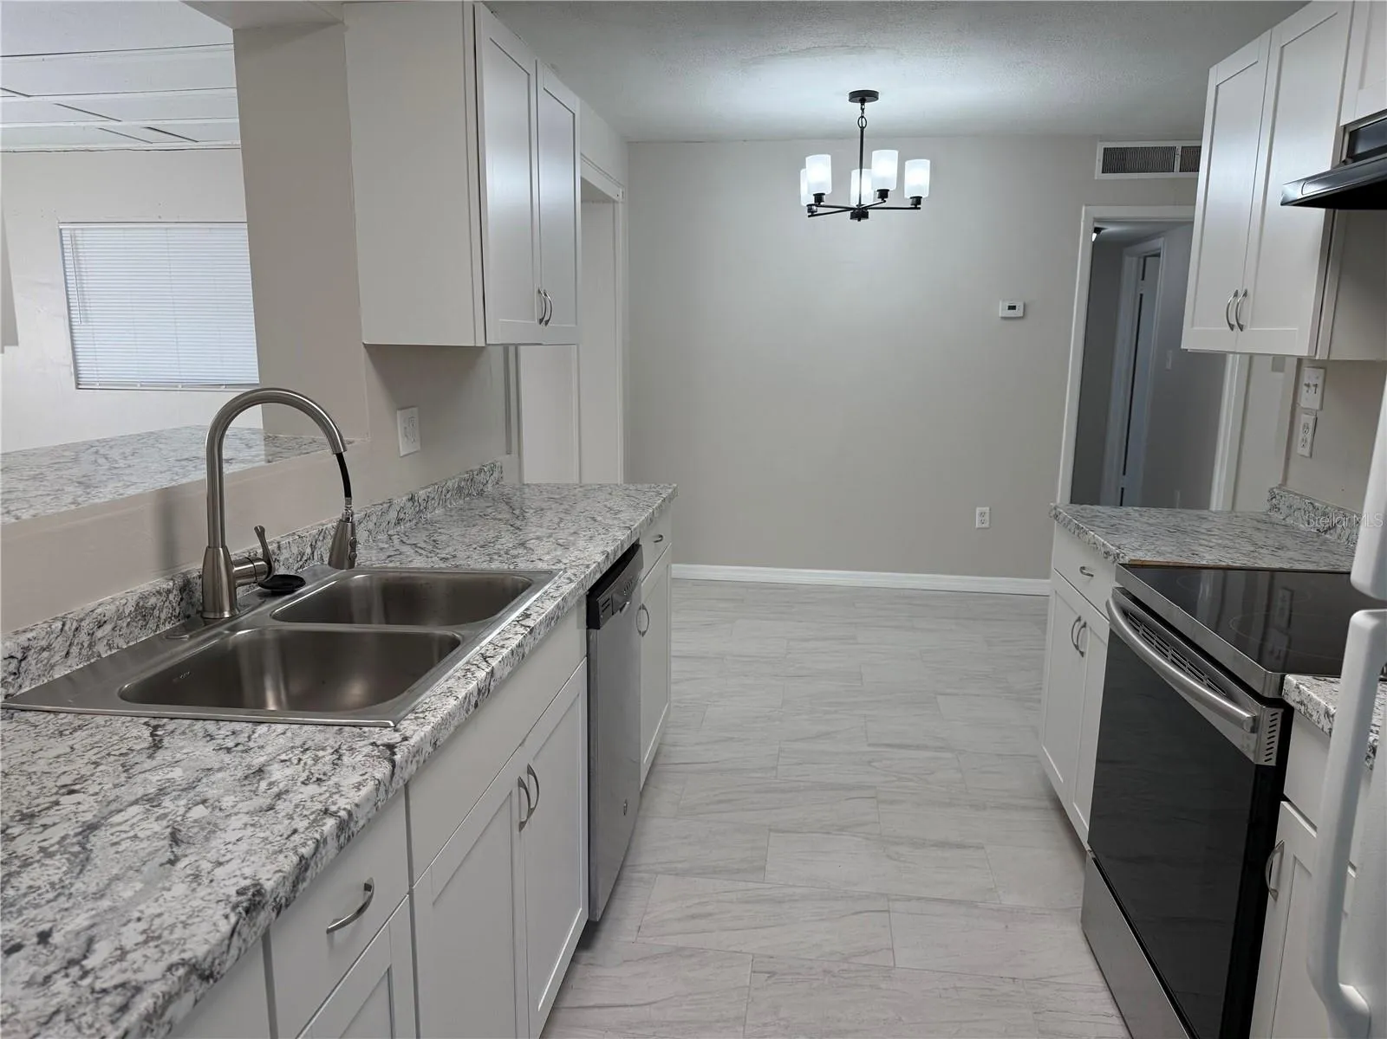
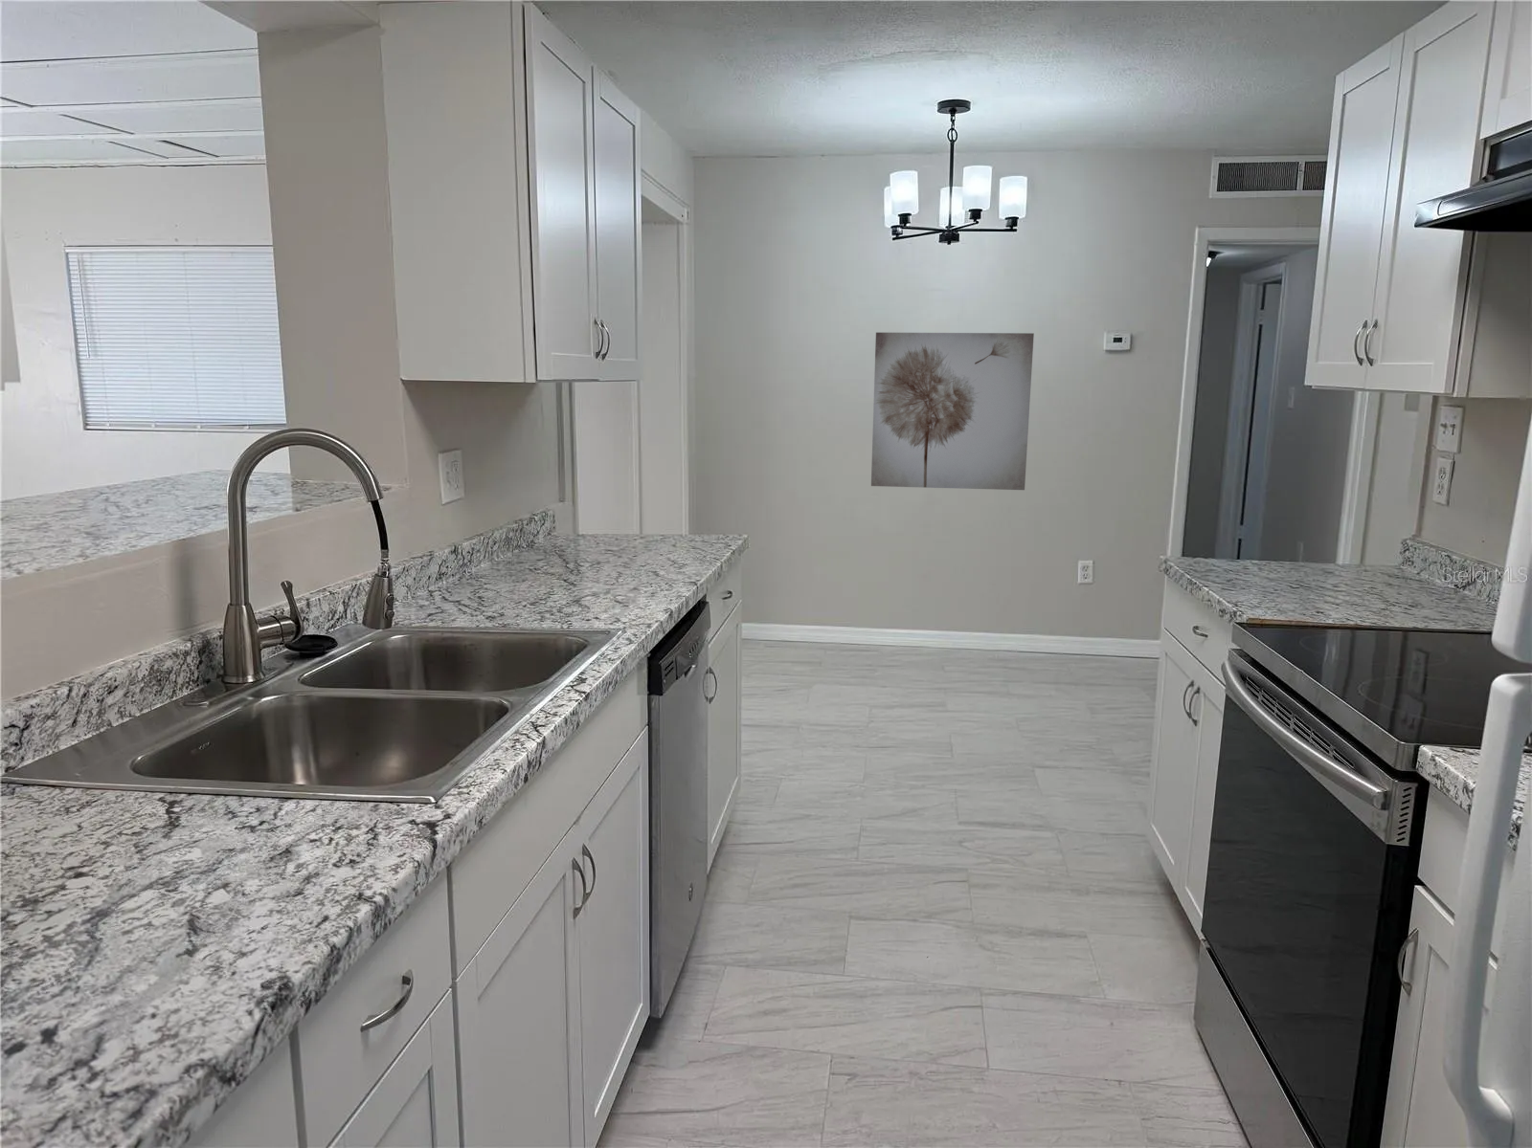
+ wall art [871,330,1035,491]
